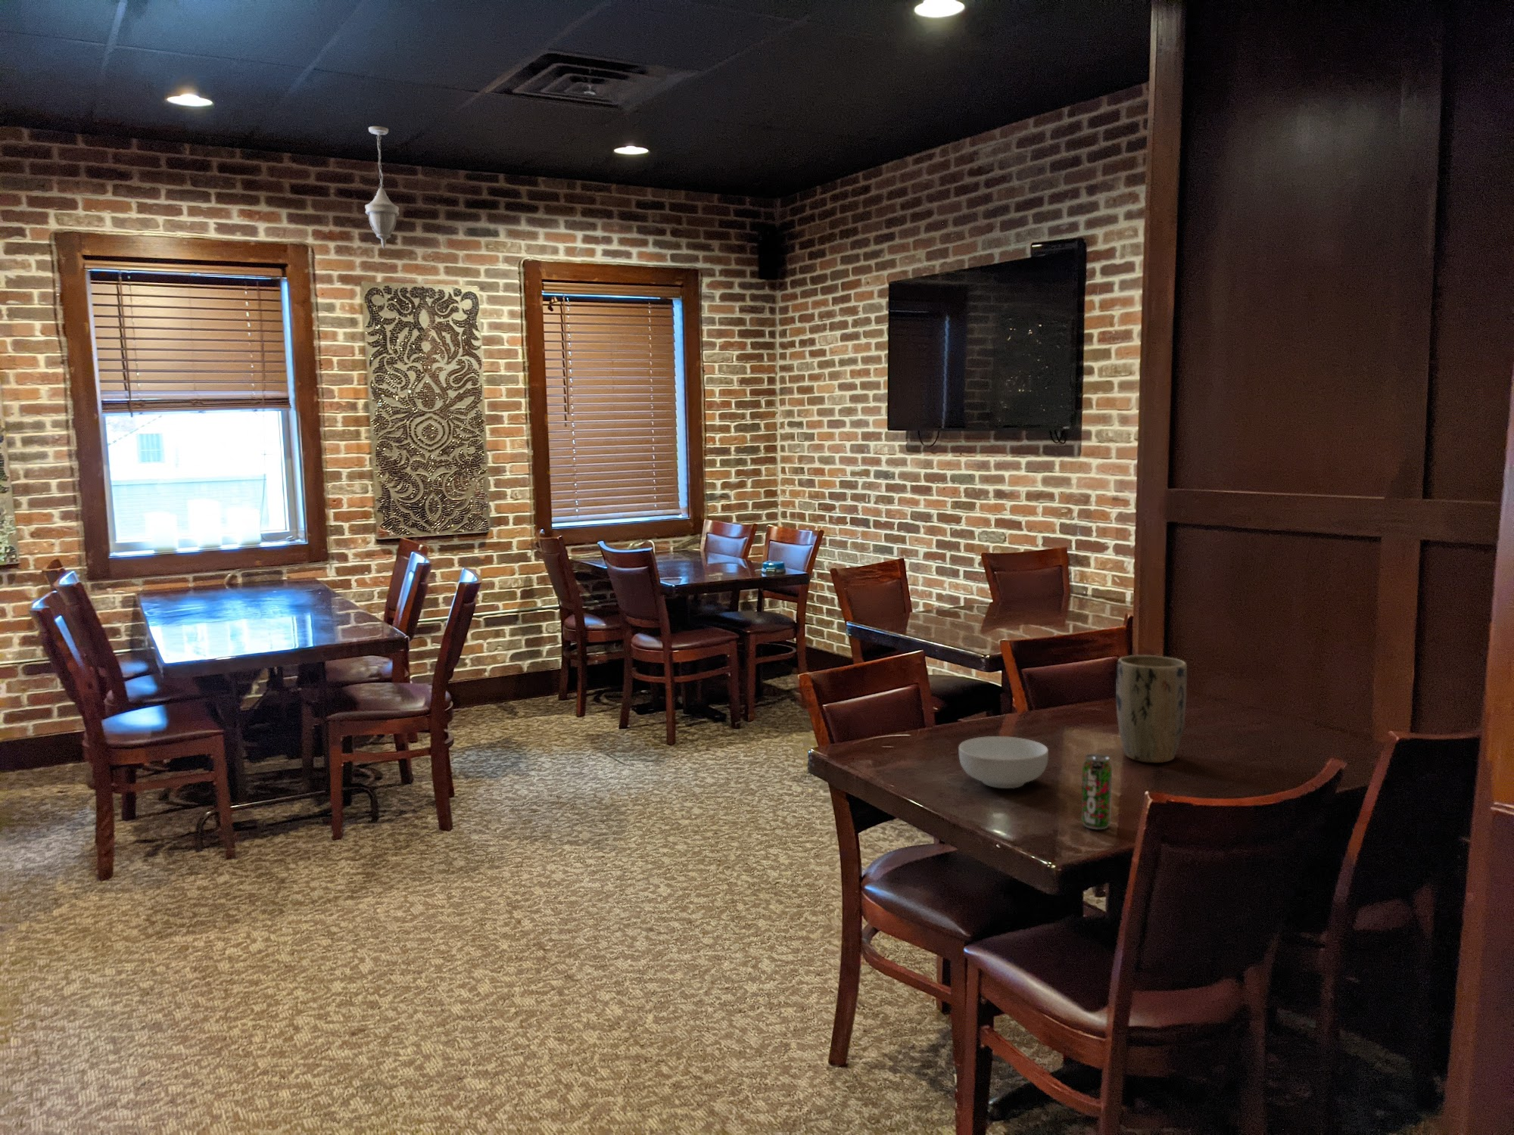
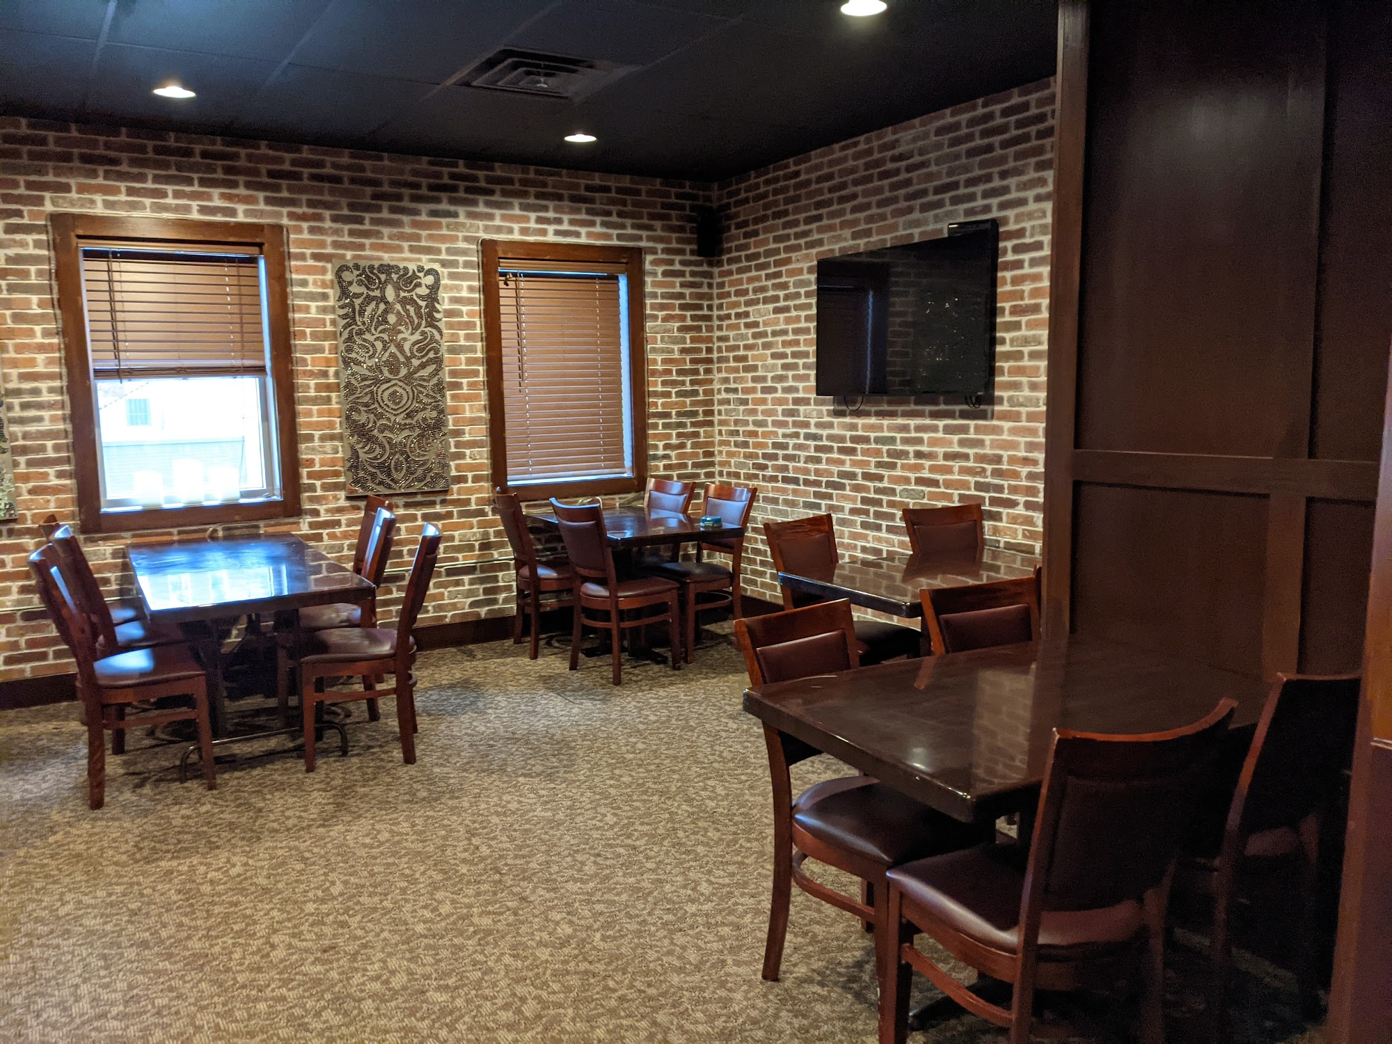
- cereal bowl [957,736,1049,789]
- beverage can [1080,752,1112,830]
- plant pot [1115,655,1187,763]
- pendant light [364,125,399,249]
